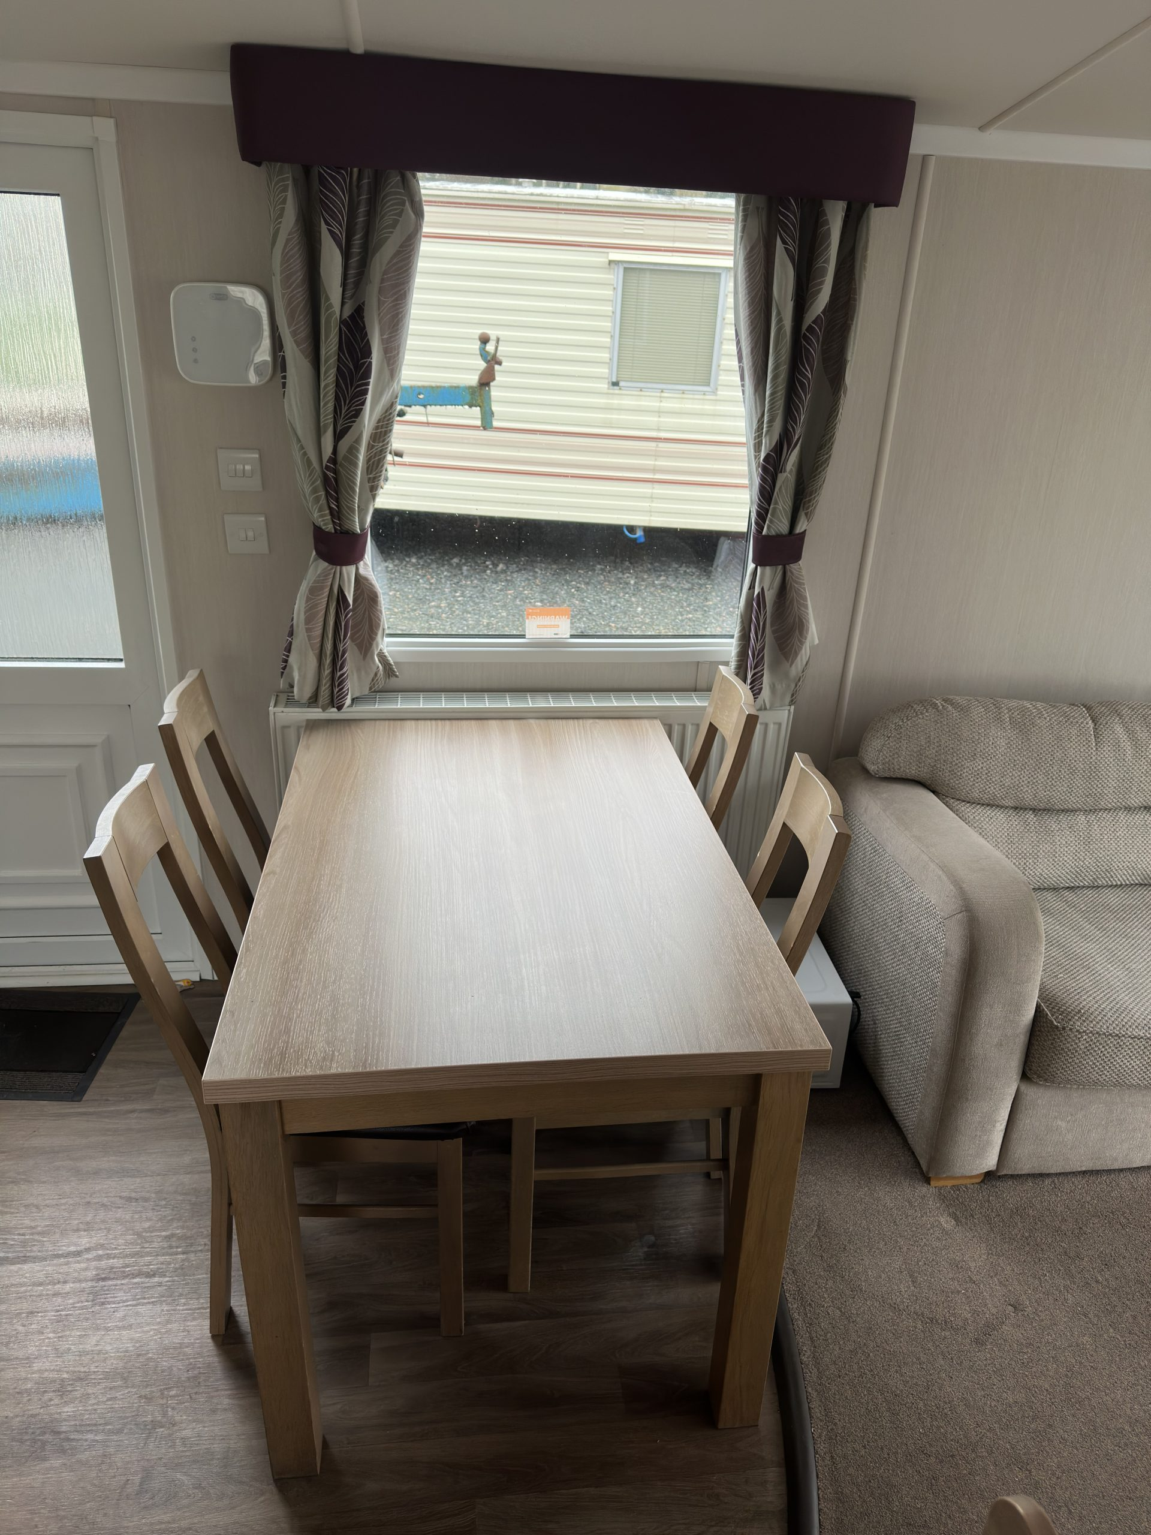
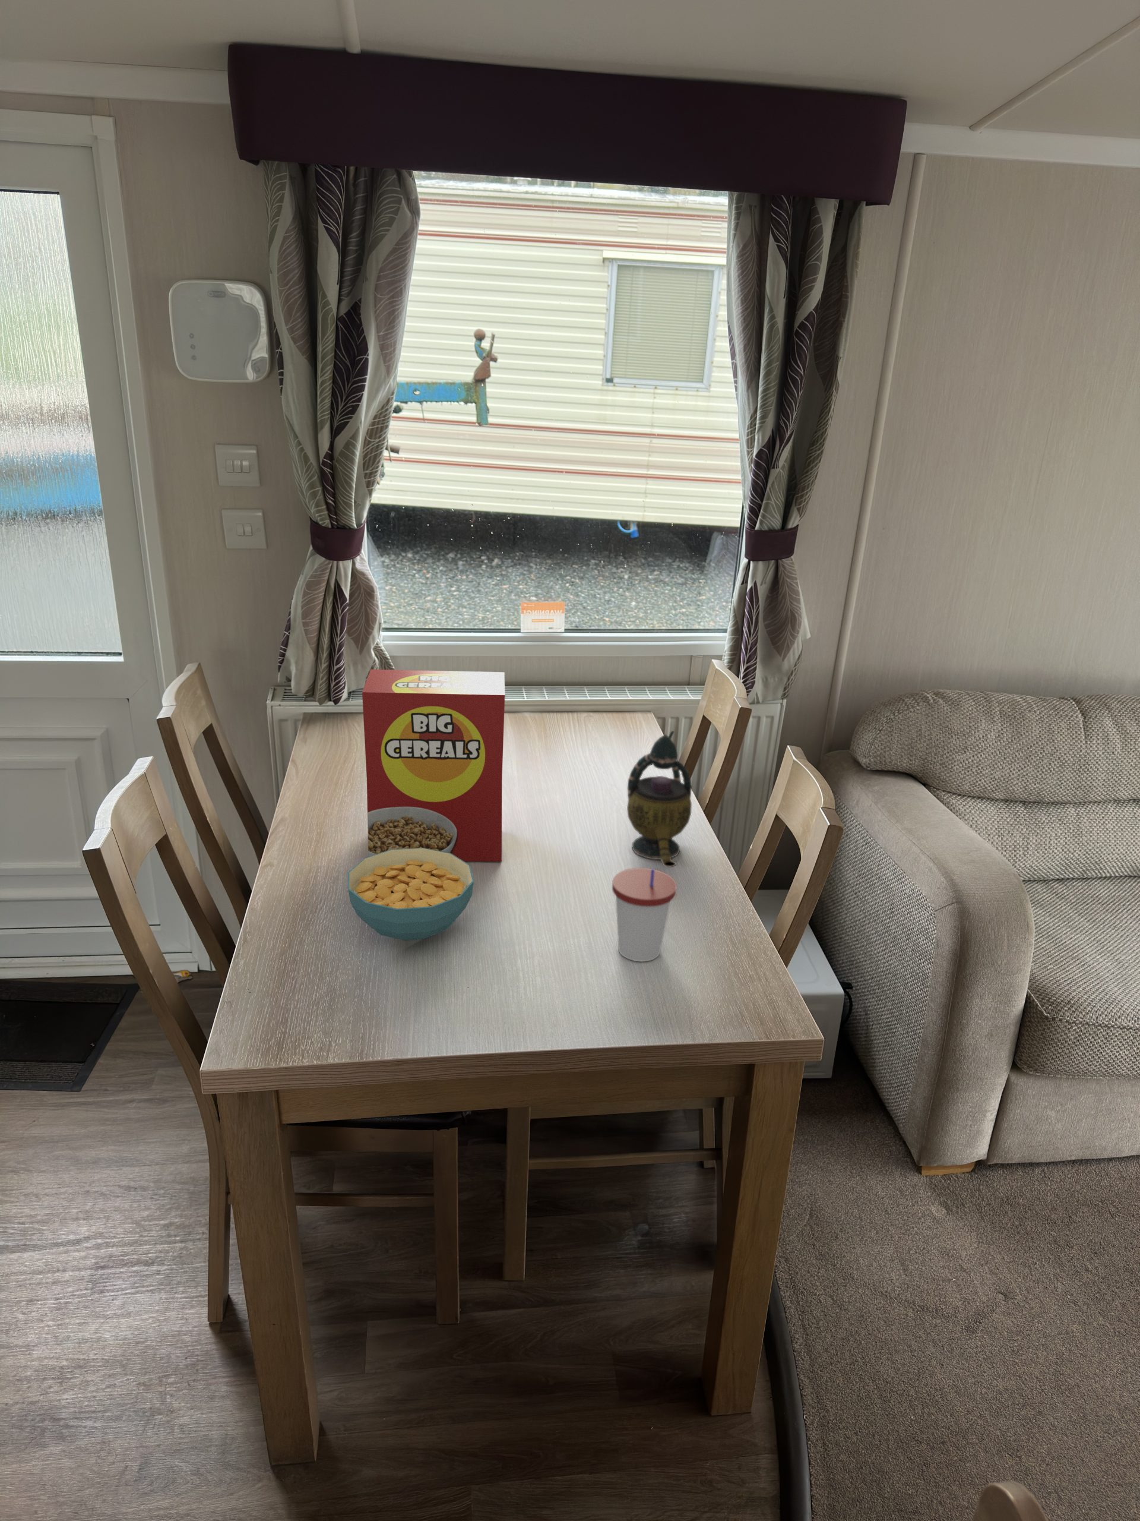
+ teapot [626,731,692,867]
+ cereal box [362,669,505,862]
+ cup [612,867,678,962]
+ cereal bowl [347,848,474,941]
